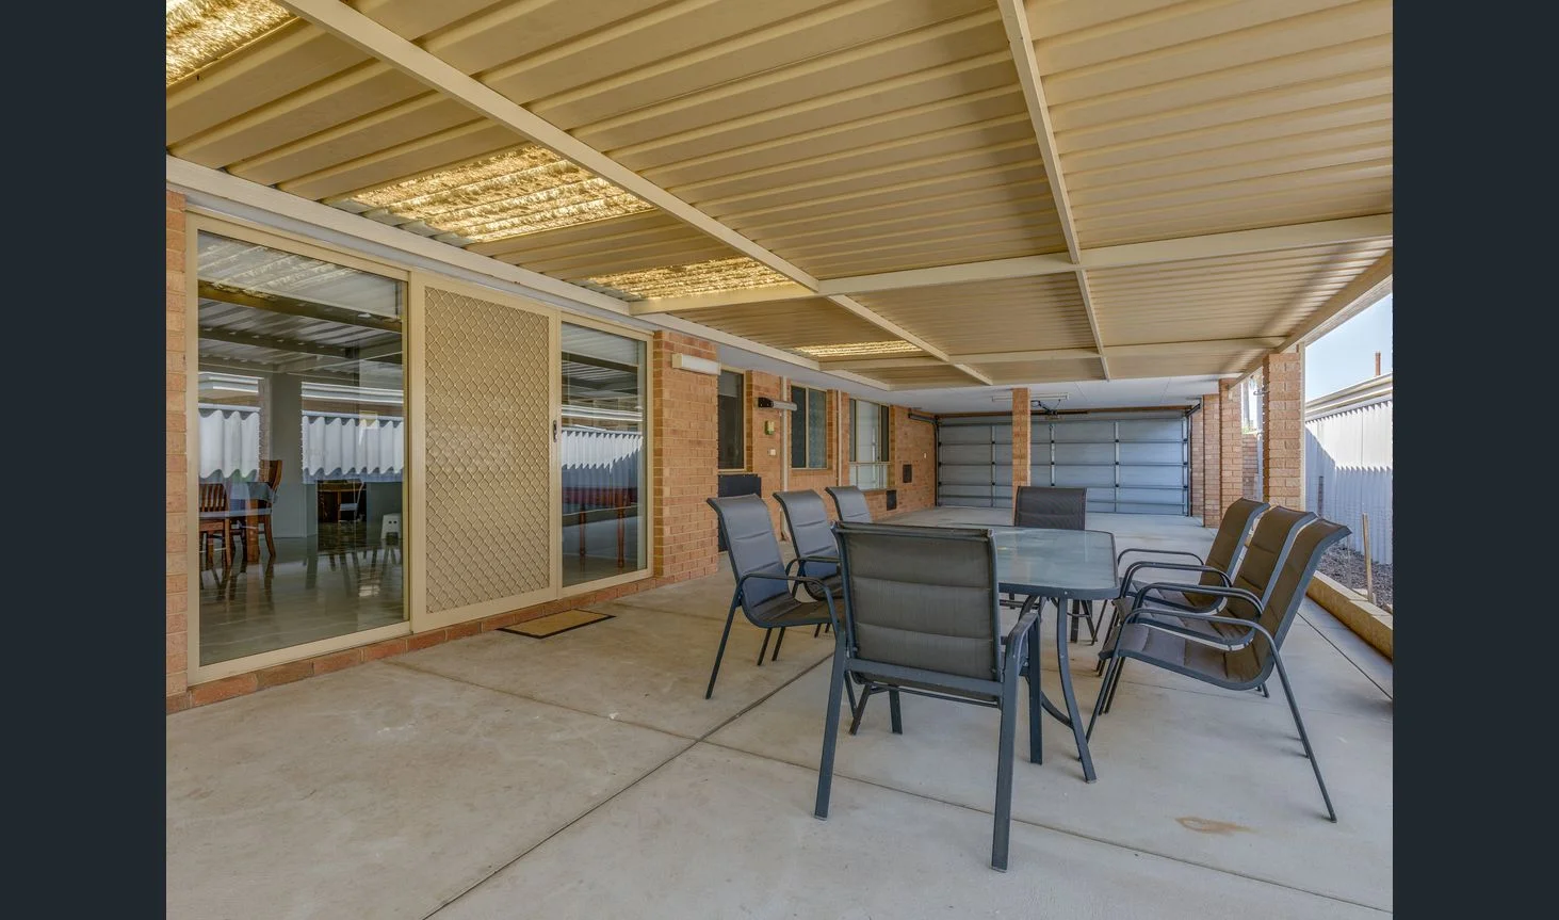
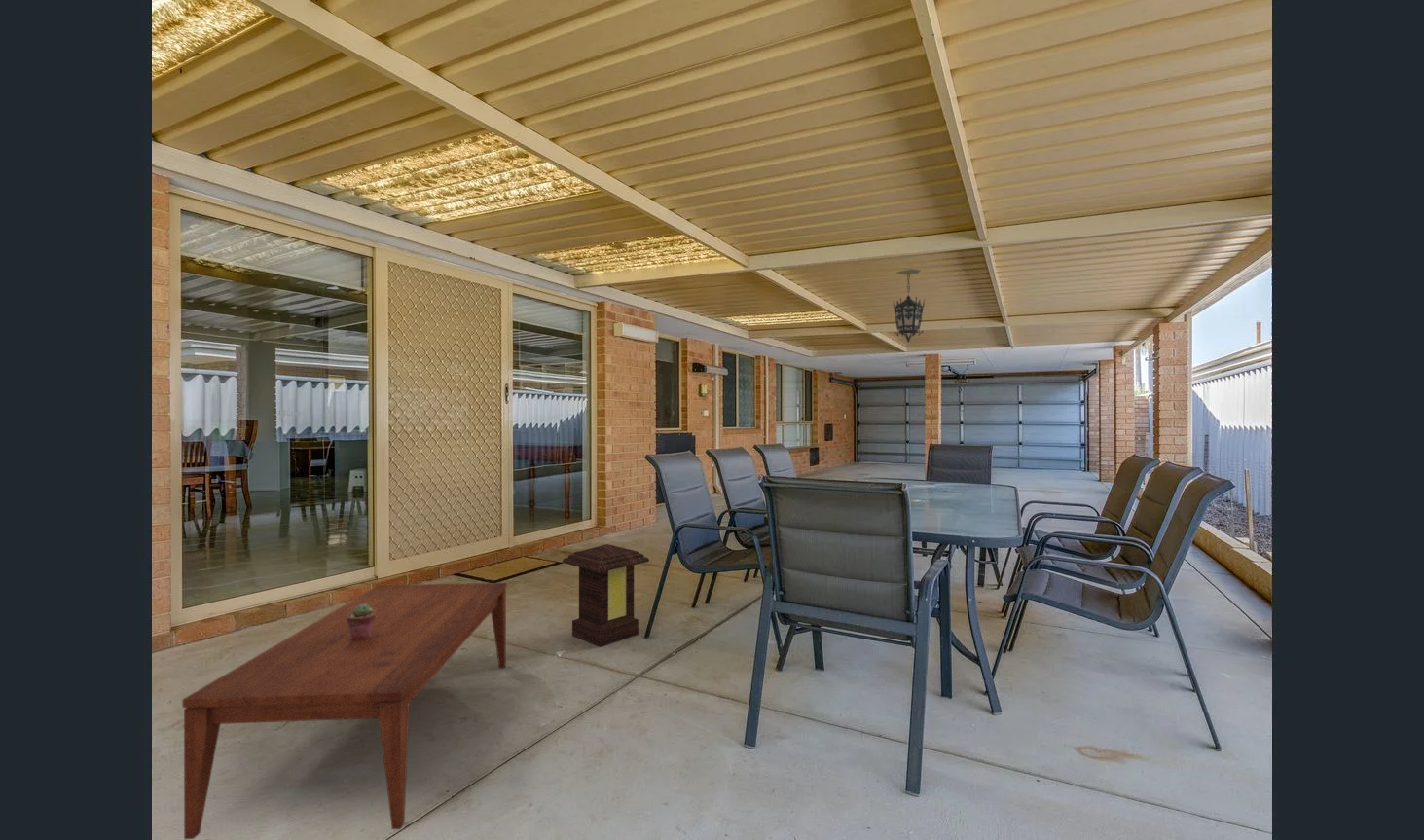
+ hanging lantern [892,269,926,344]
+ coffee table [181,582,508,840]
+ lantern [562,543,650,647]
+ potted succulent [347,603,376,640]
